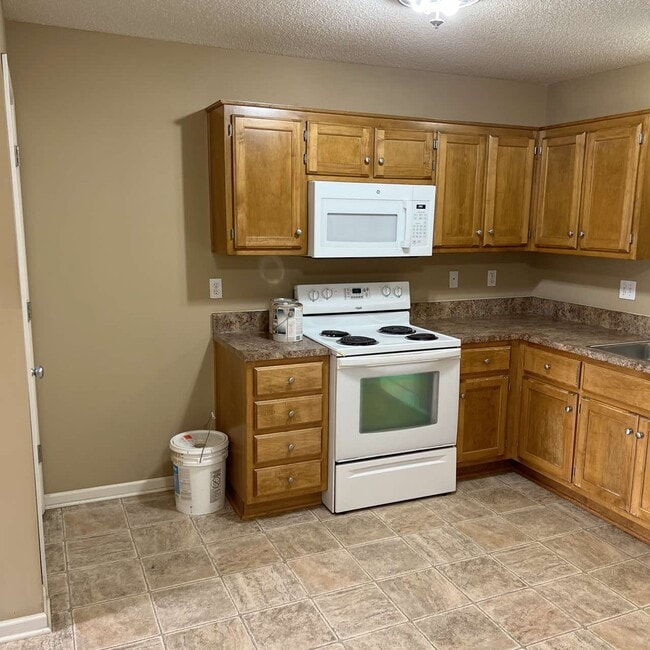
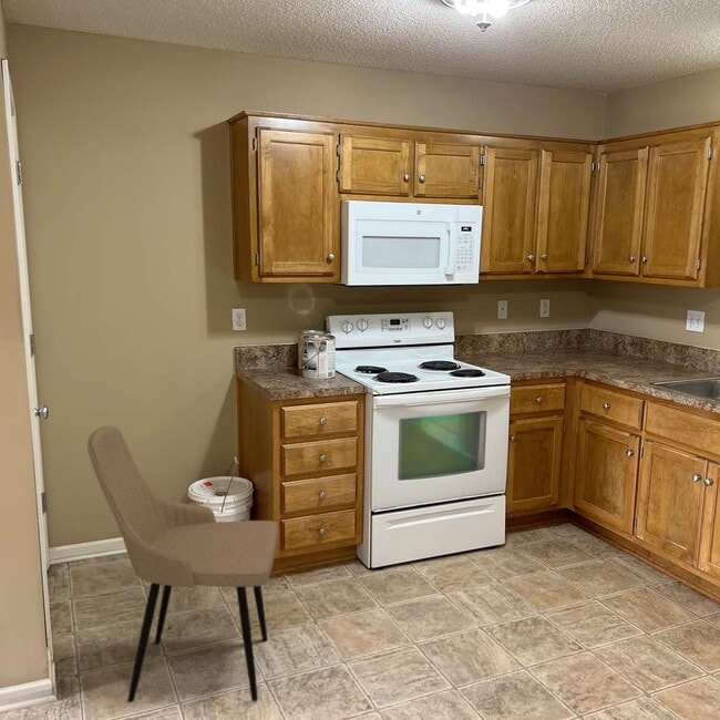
+ dining chair [86,424,279,703]
